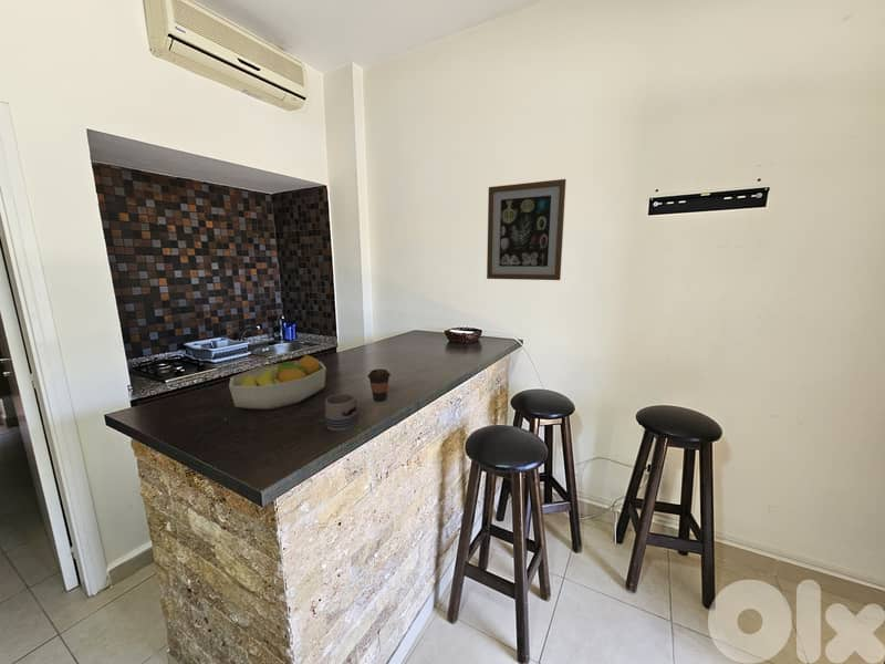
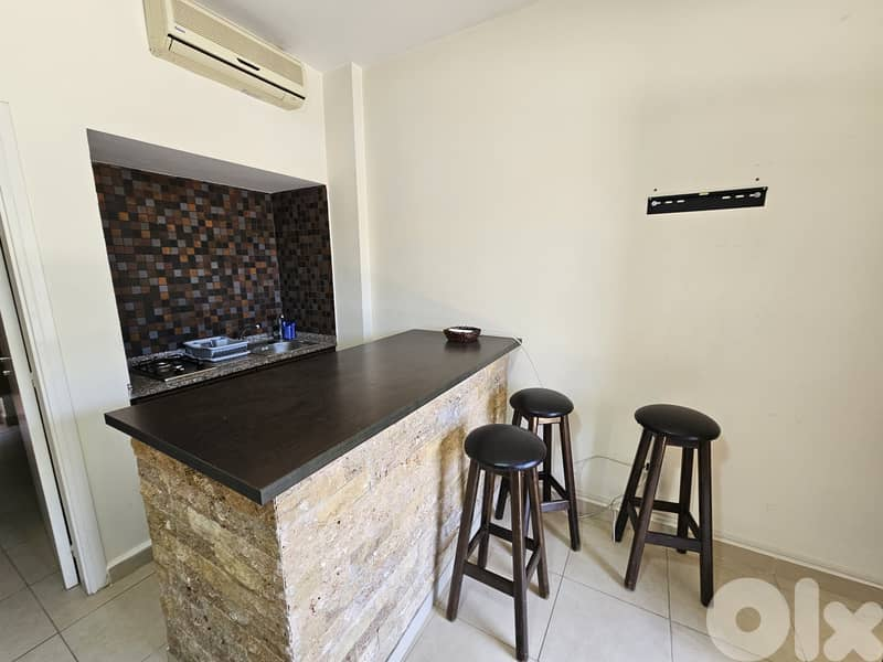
- wall art [486,178,568,281]
- fruit bowl [228,354,327,411]
- coffee cup [367,369,392,402]
- mug [324,393,358,432]
